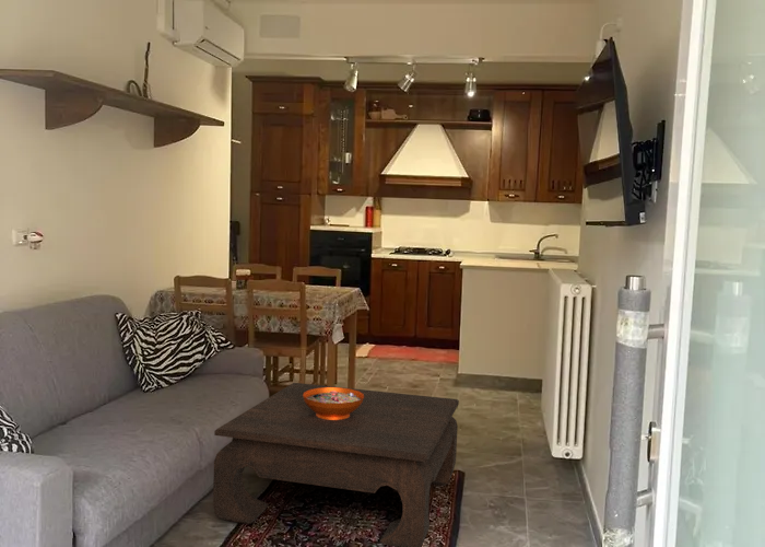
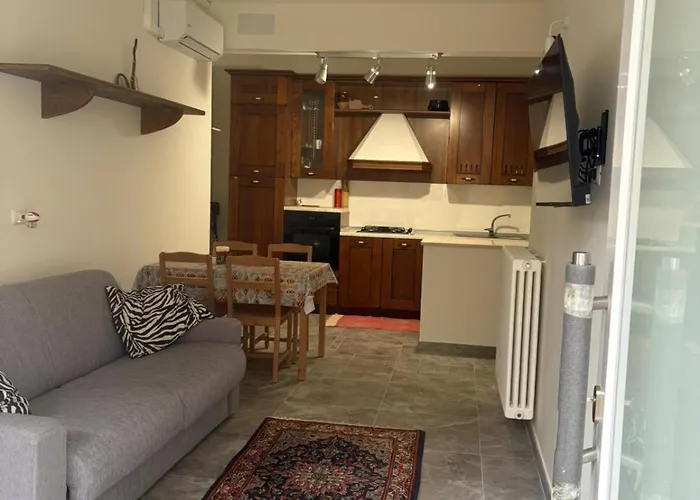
- coffee table [212,382,460,547]
- decorative bowl [303,386,364,420]
